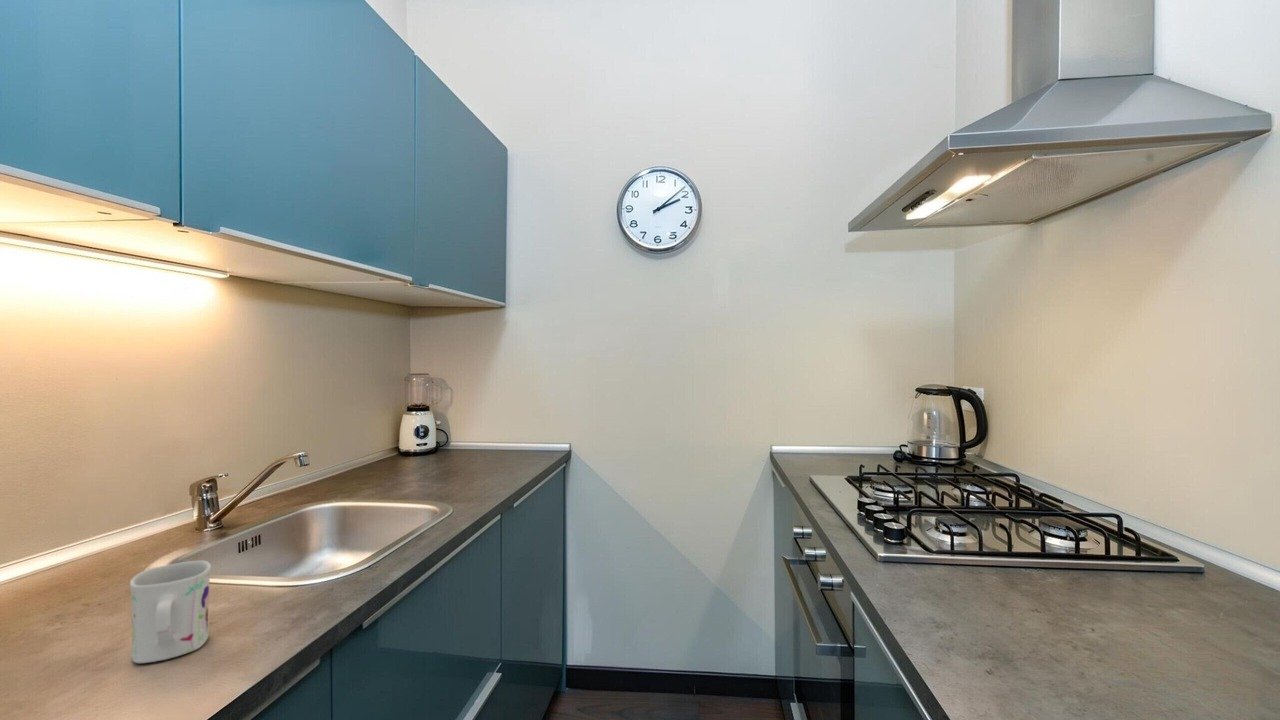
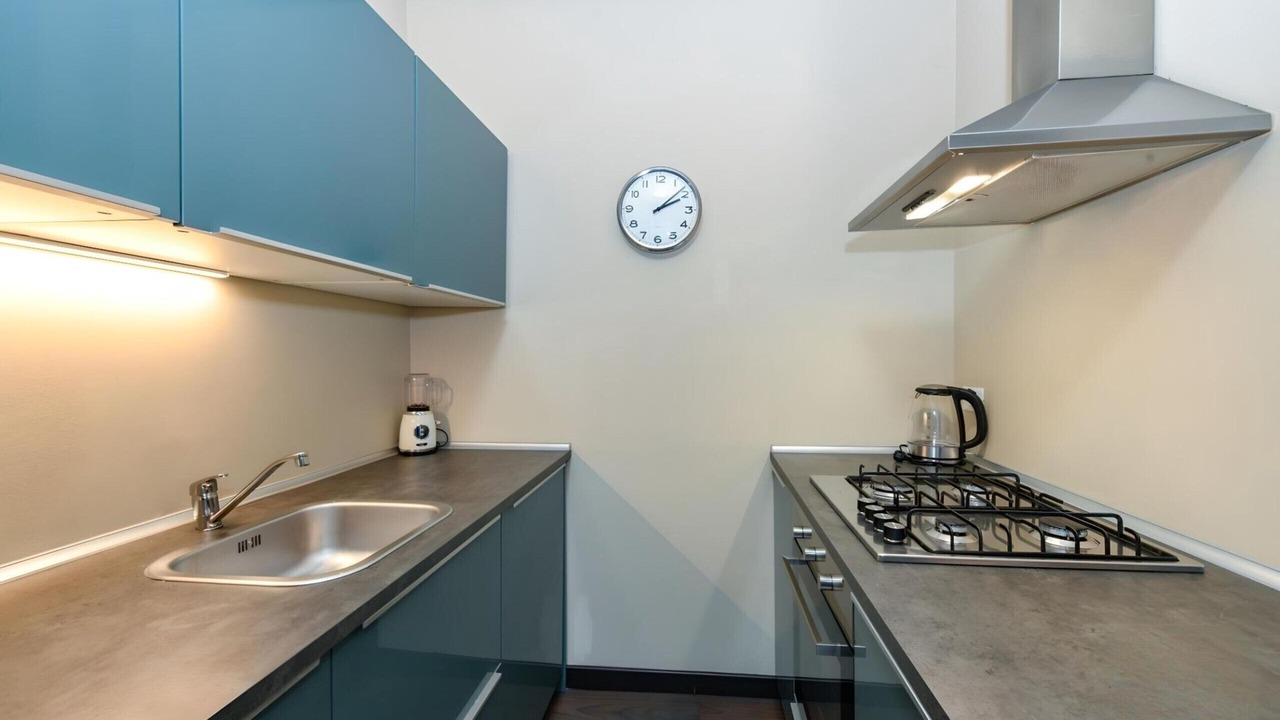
- mug [129,560,212,664]
